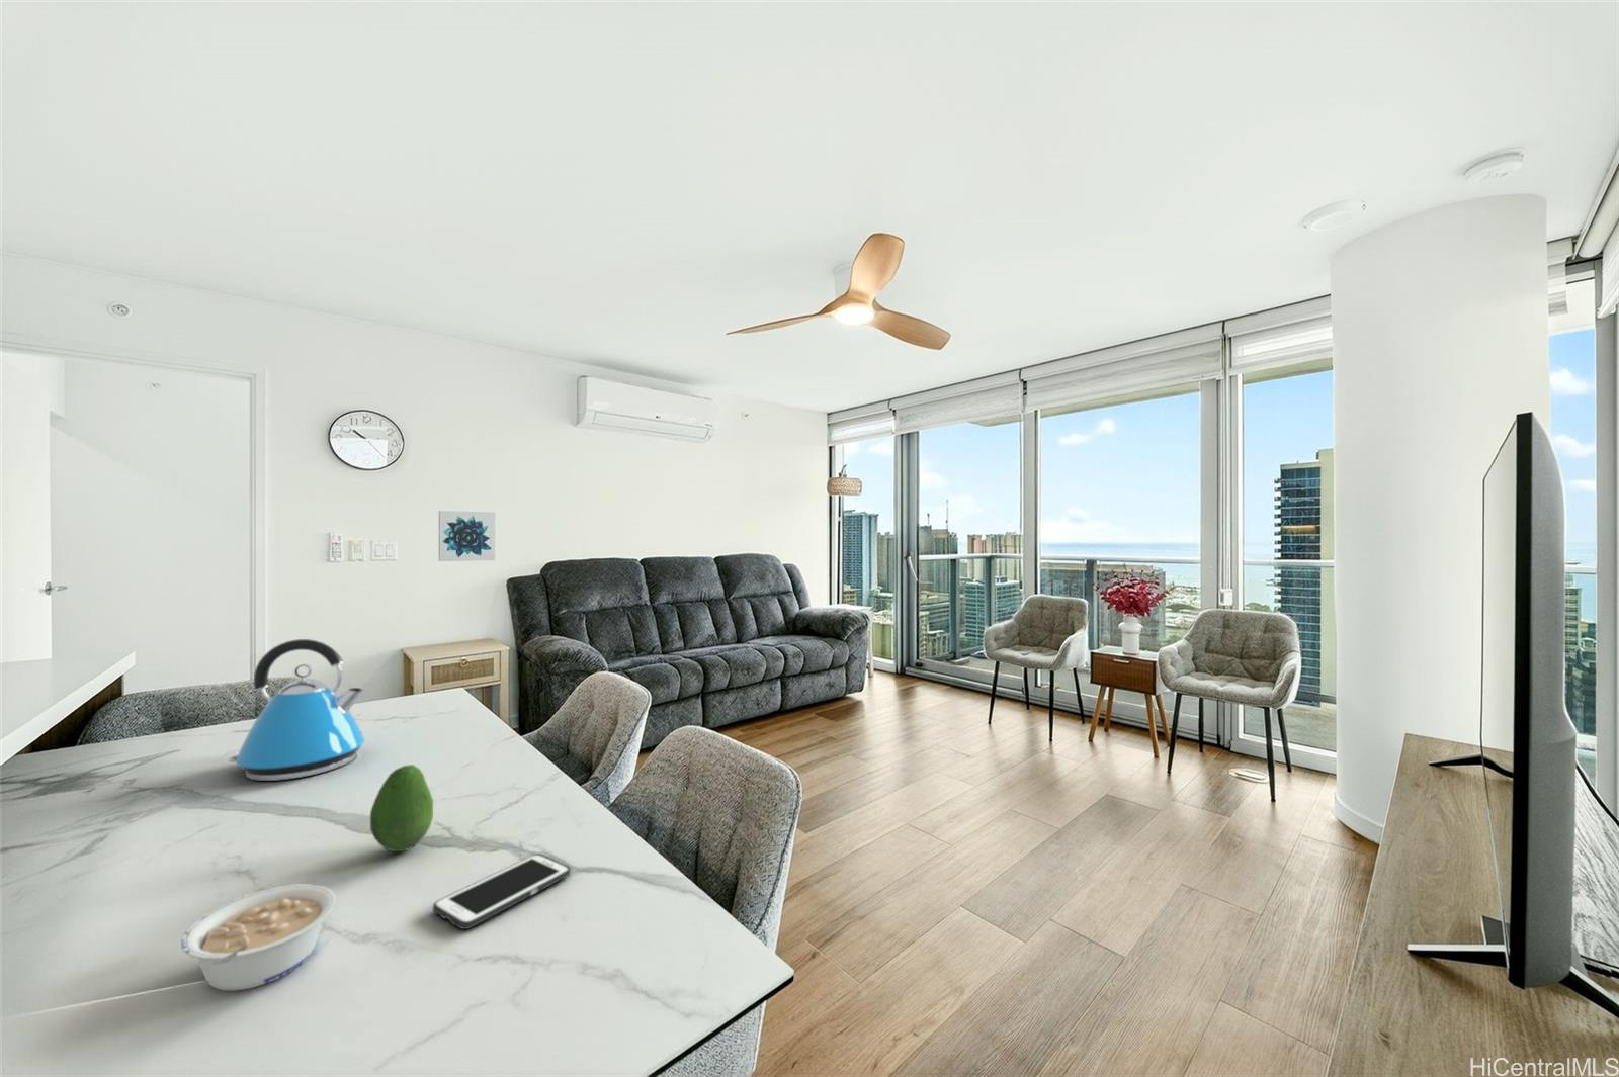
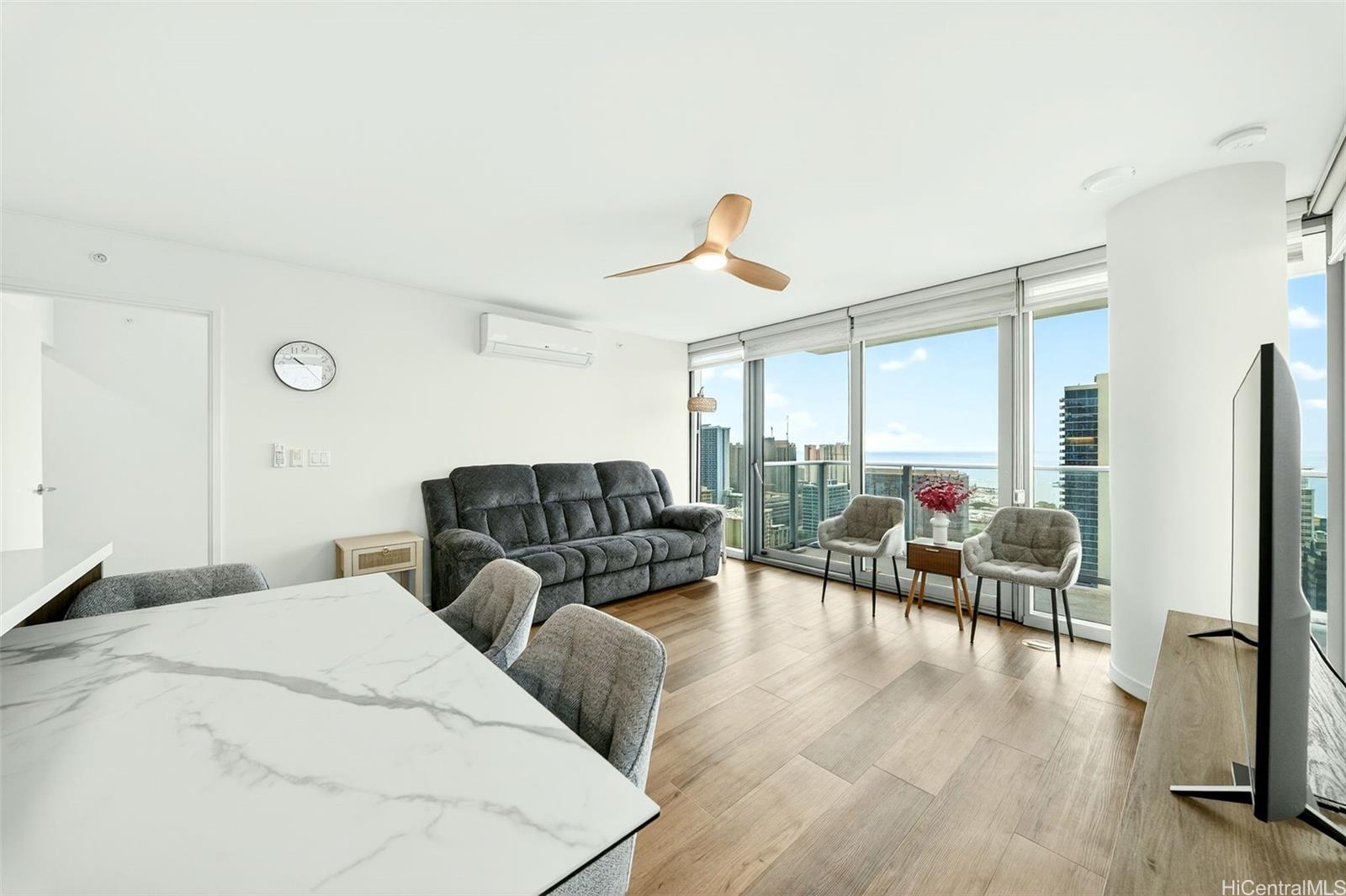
- wall art [438,510,496,563]
- kettle [227,638,366,781]
- legume [180,883,337,992]
- cell phone [432,852,571,930]
- fruit [369,763,434,852]
